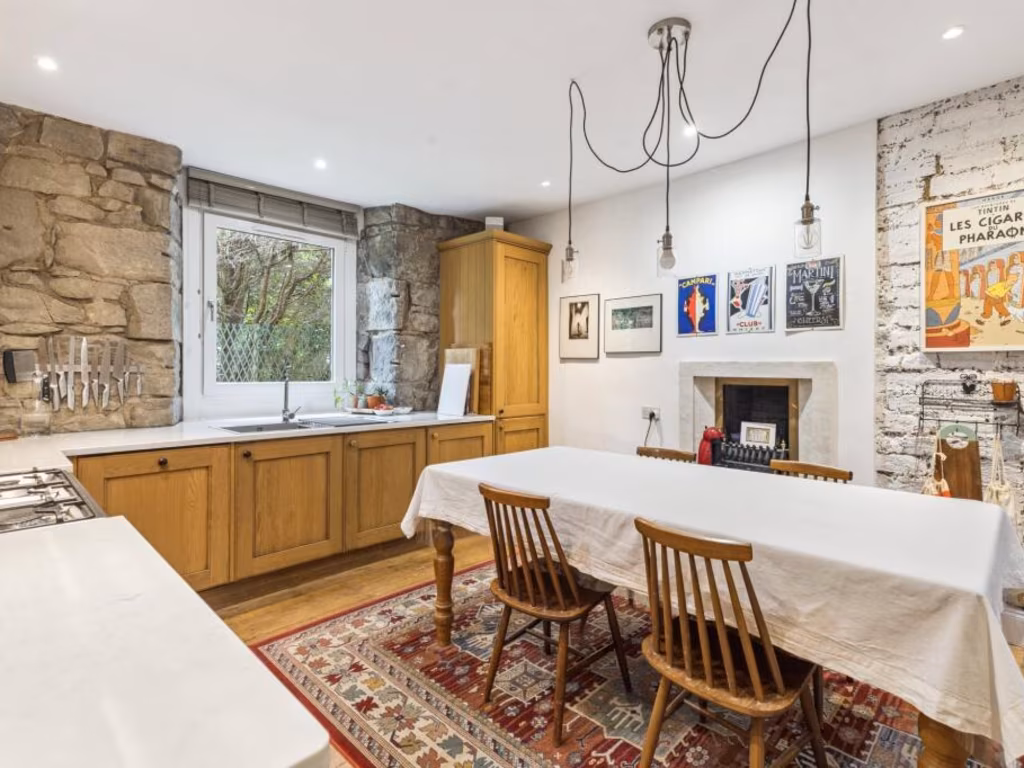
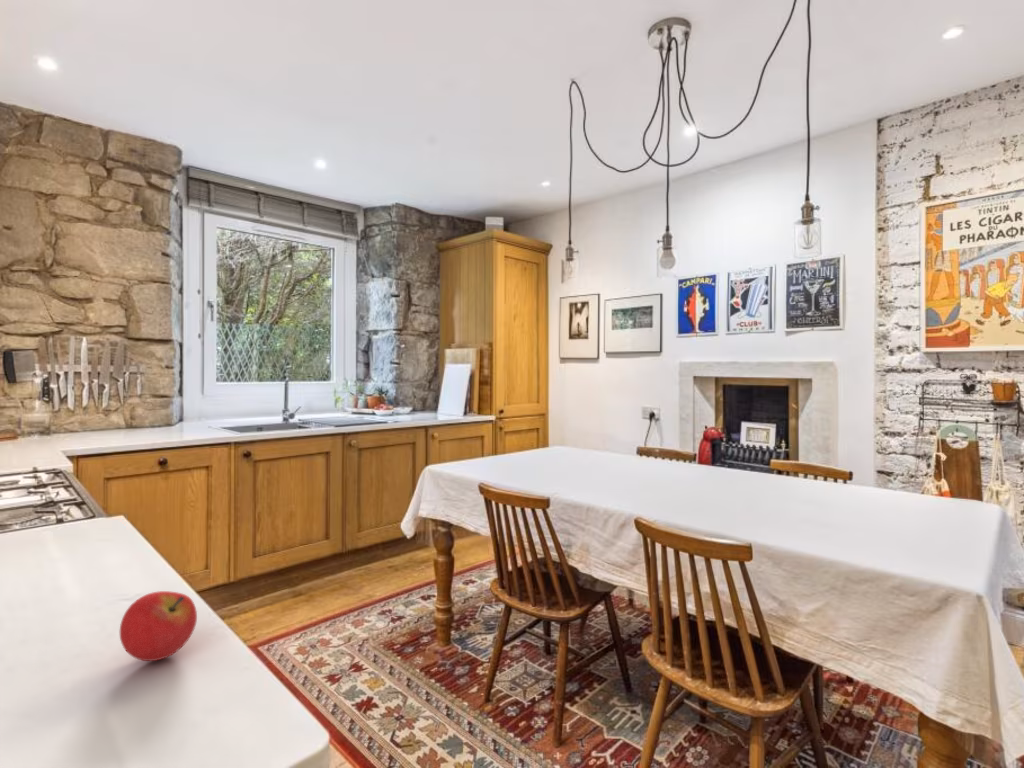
+ fruit [119,590,198,662]
